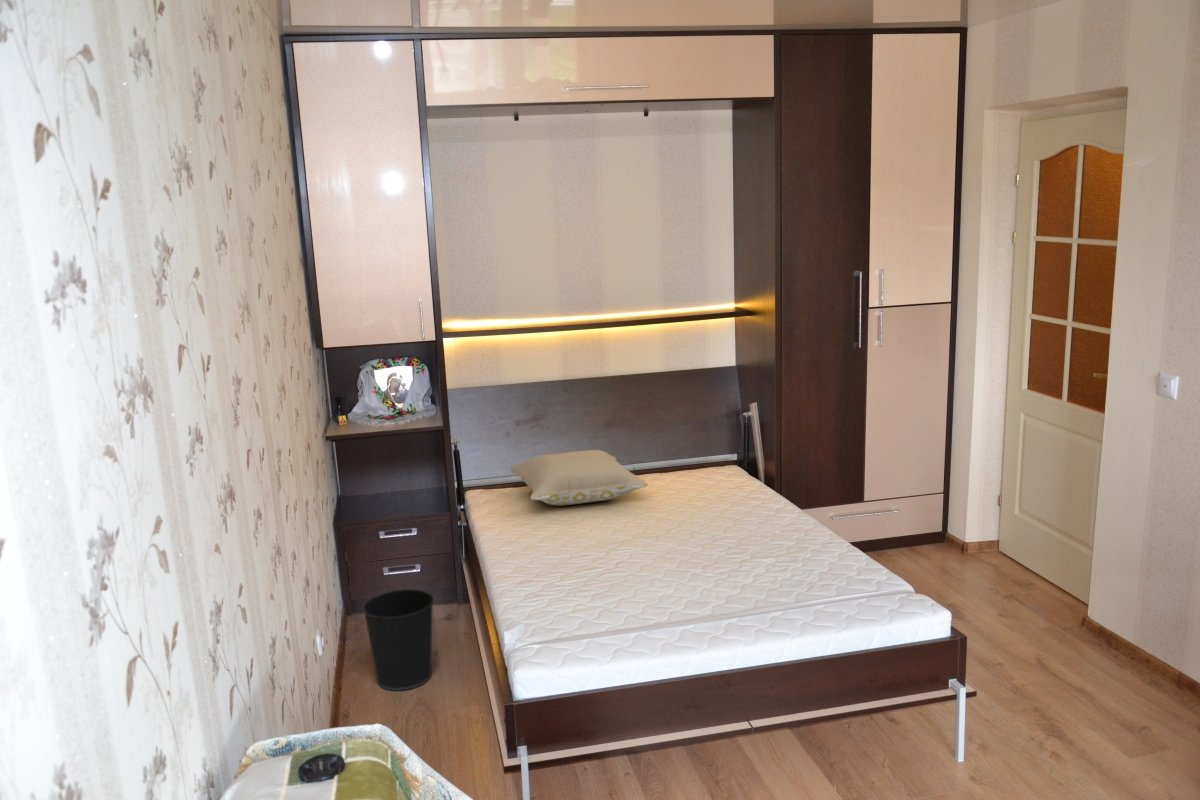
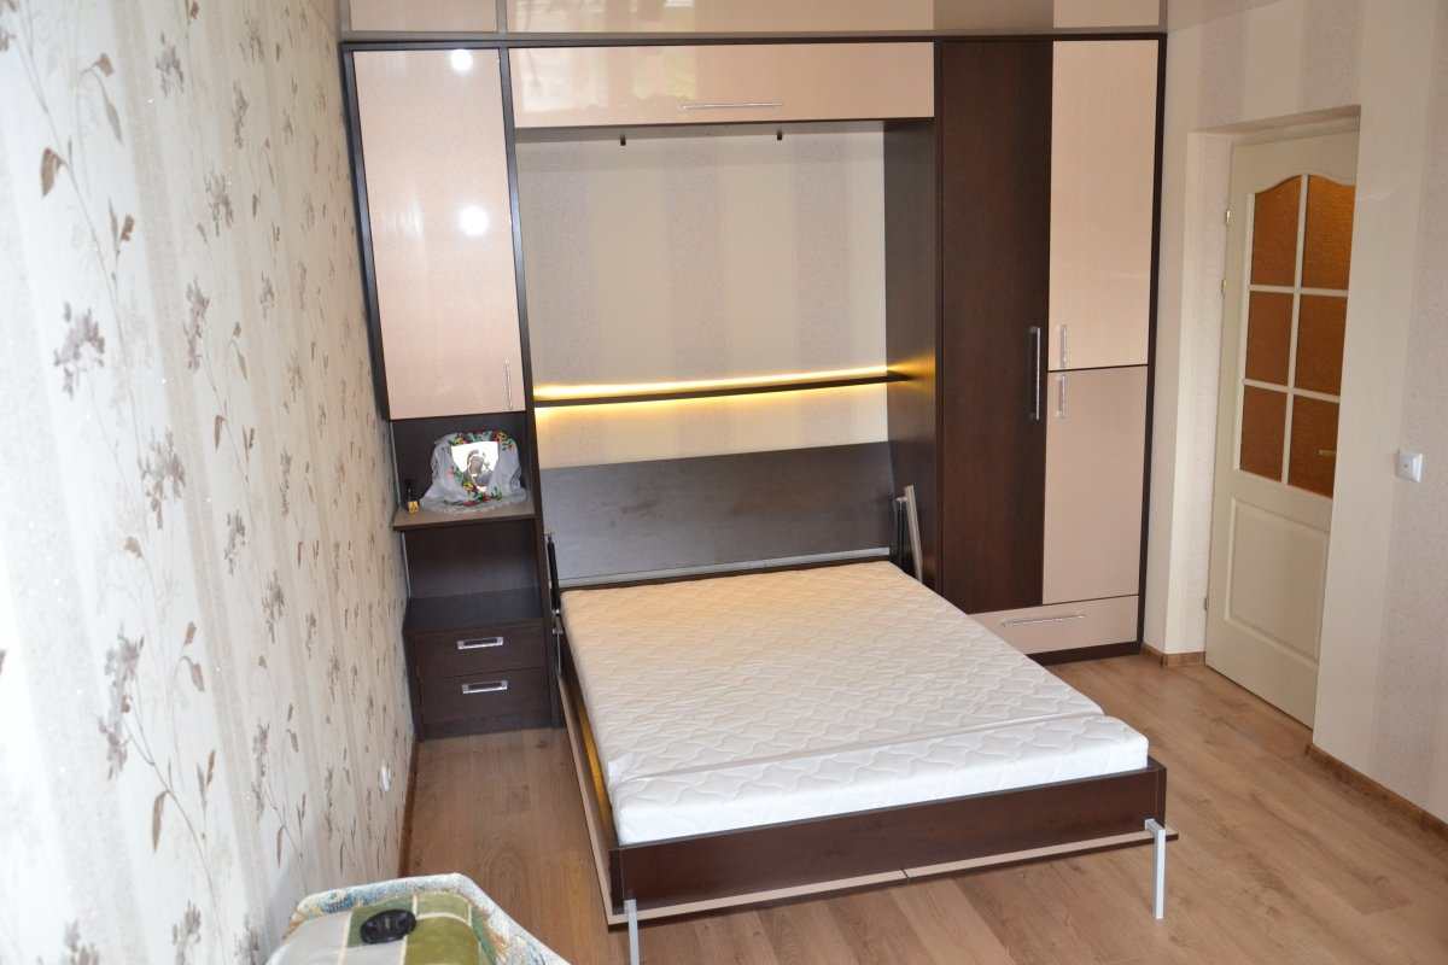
- pillow [508,449,649,506]
- wastebasket [361,588,435,692]
